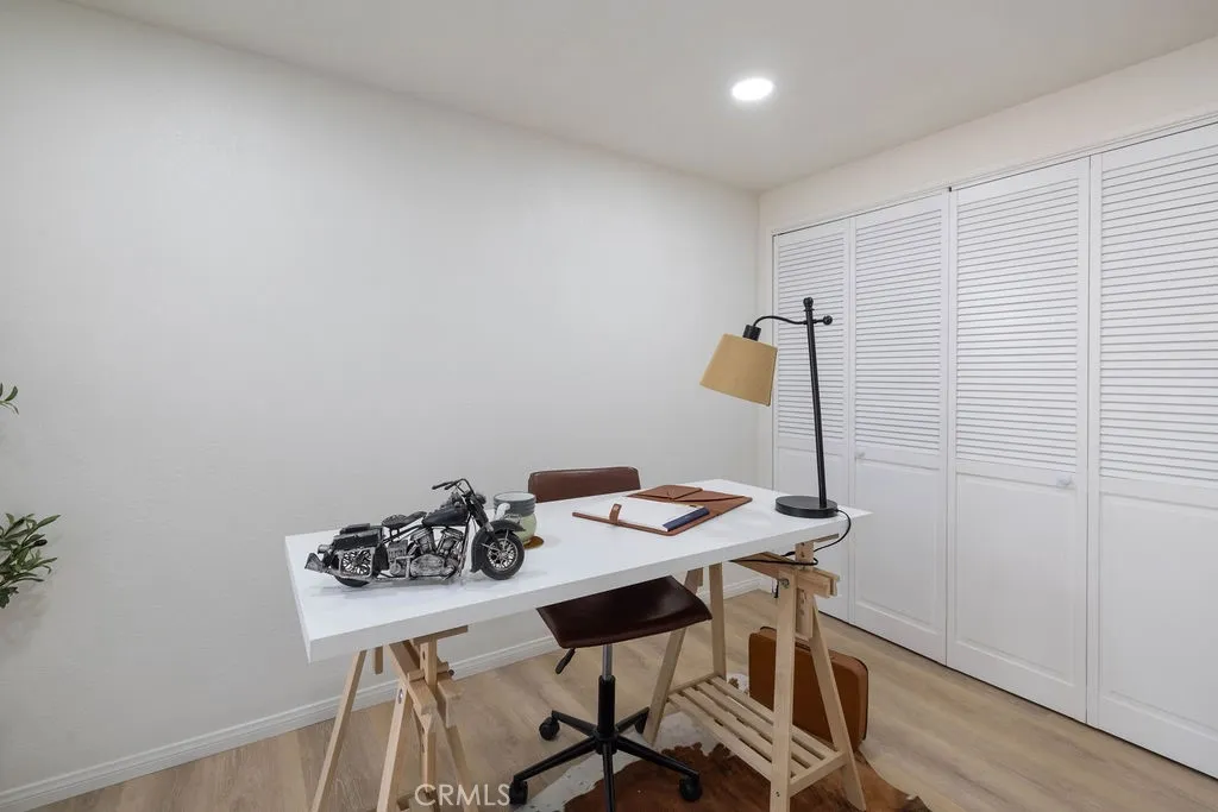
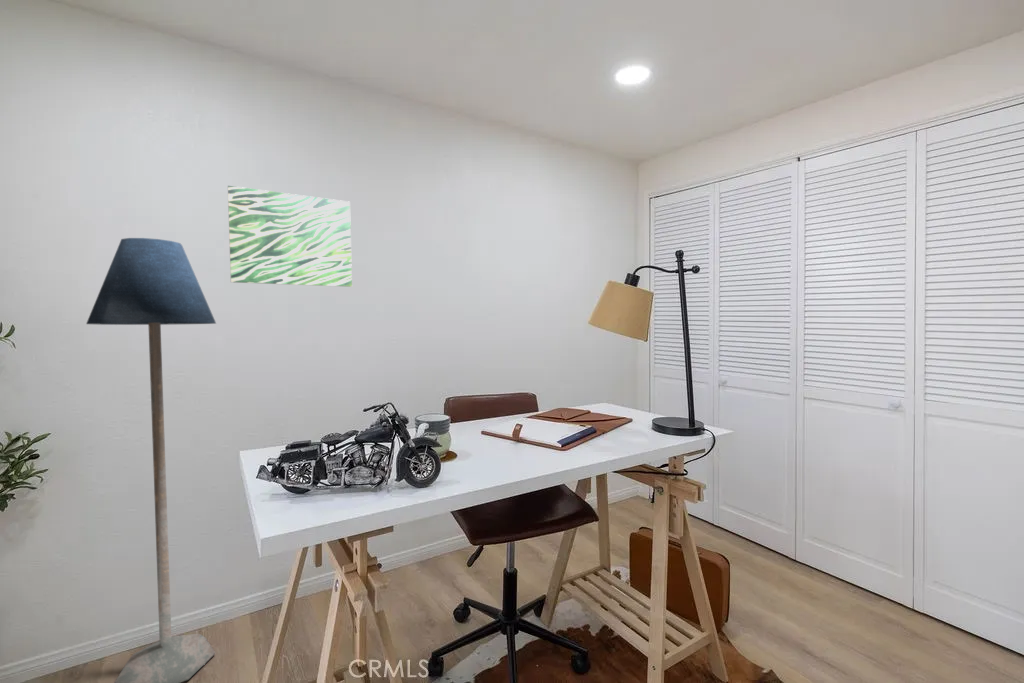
+ wall art [227,185,353,288]
+ floor lamp [85,237,217,683]
